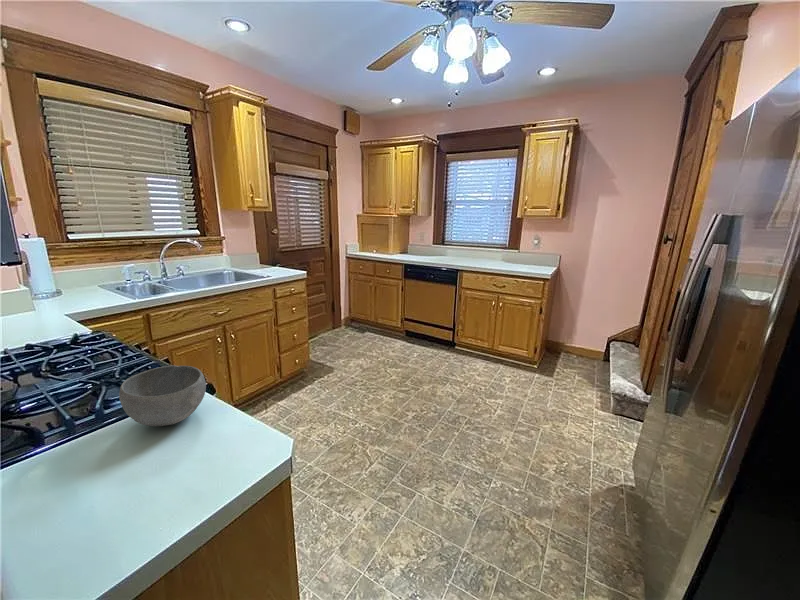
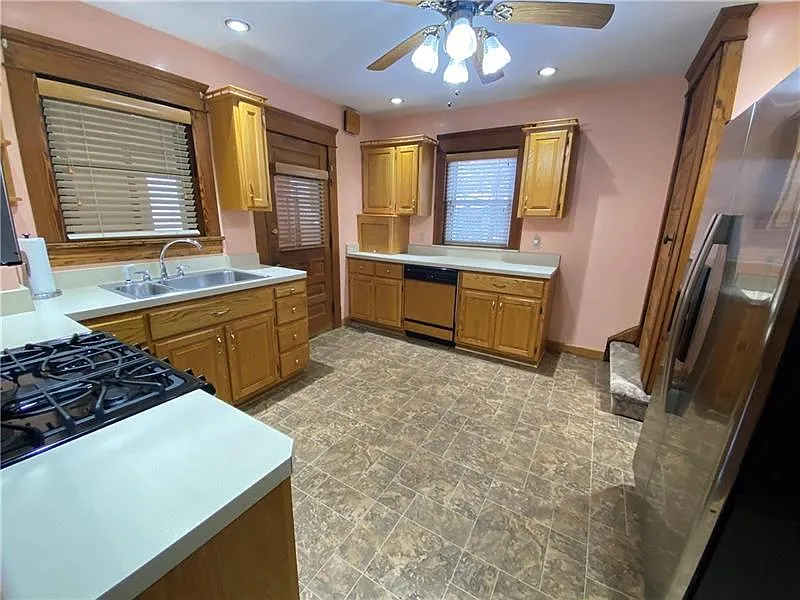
- bowl [118,365,207,427]
